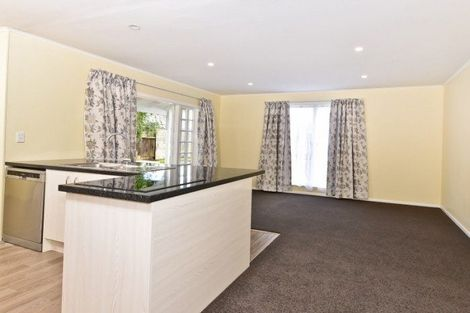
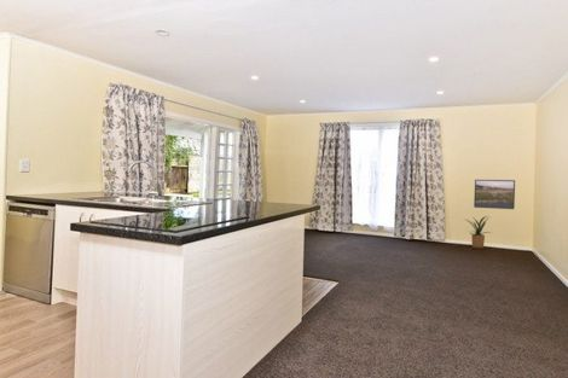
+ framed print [473,179,516,210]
+ house plant [463,215,492,250]
